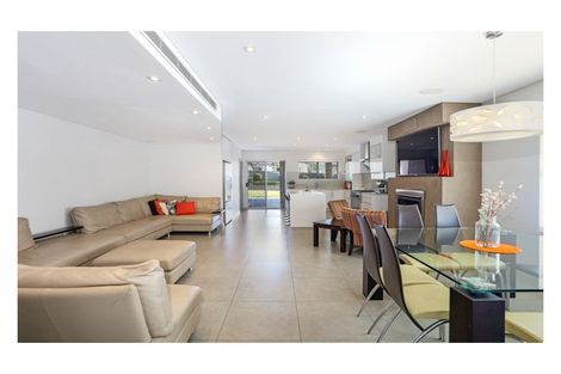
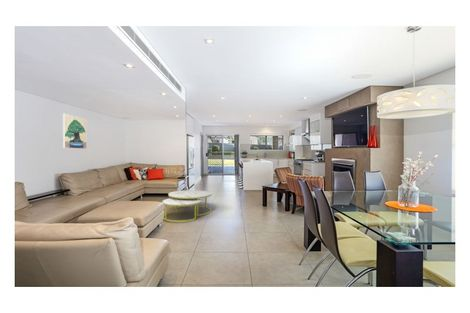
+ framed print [62,113,88,150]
+ coffee table [162,189,213,222]
